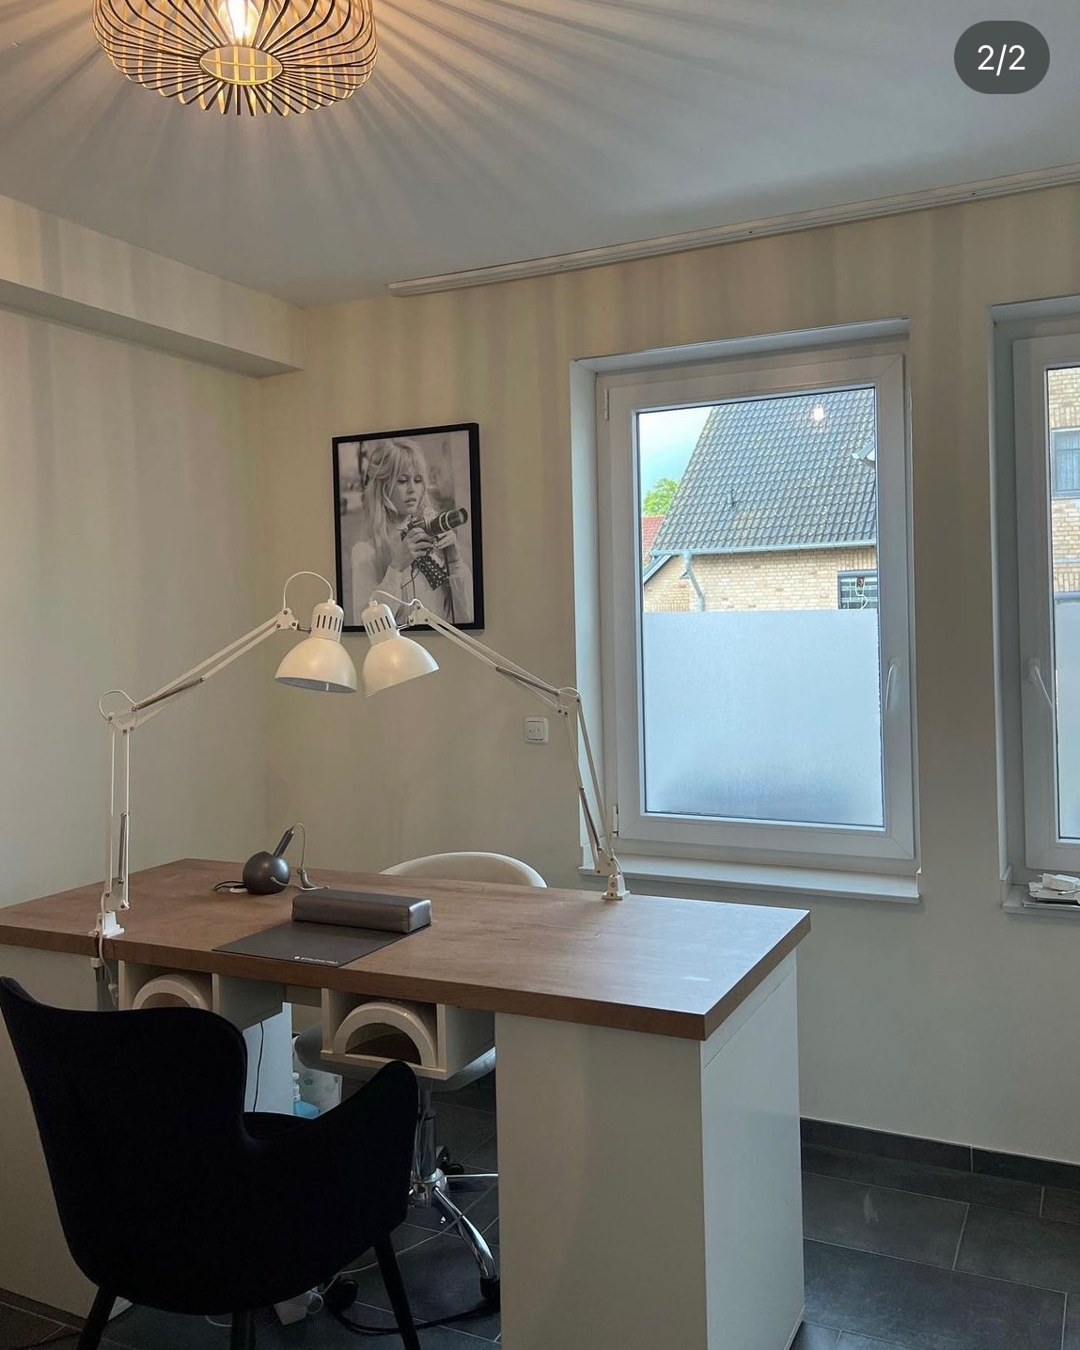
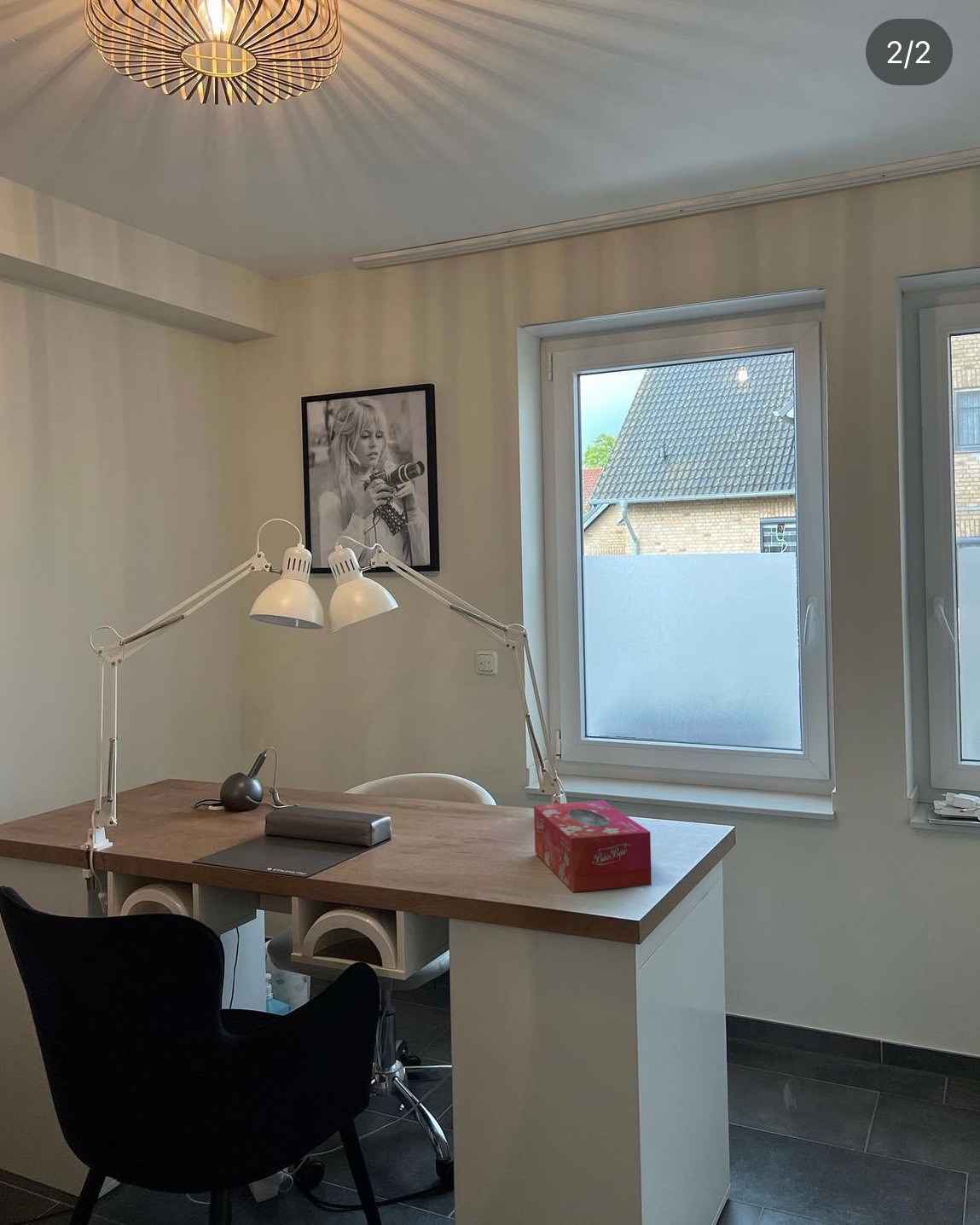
+ tissue box [533,799,652,893]
